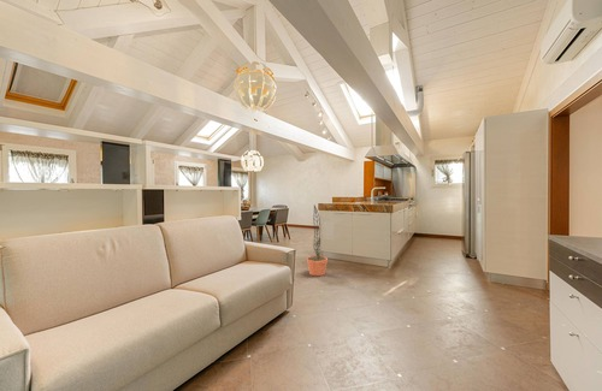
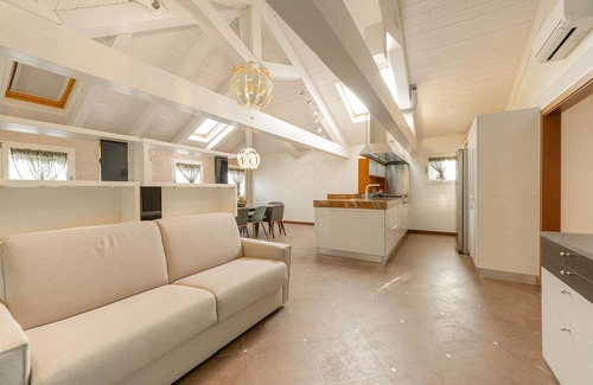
- decorative plant [306,205,329,277]
